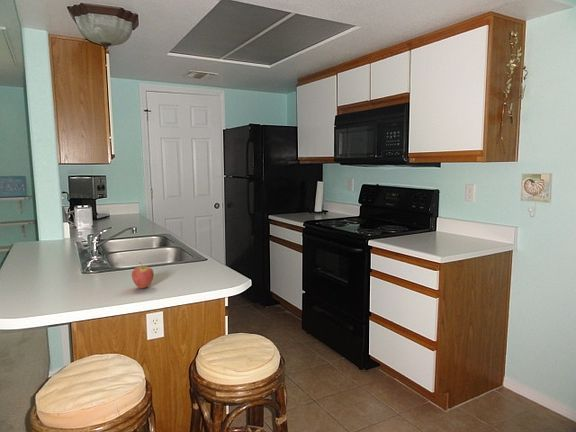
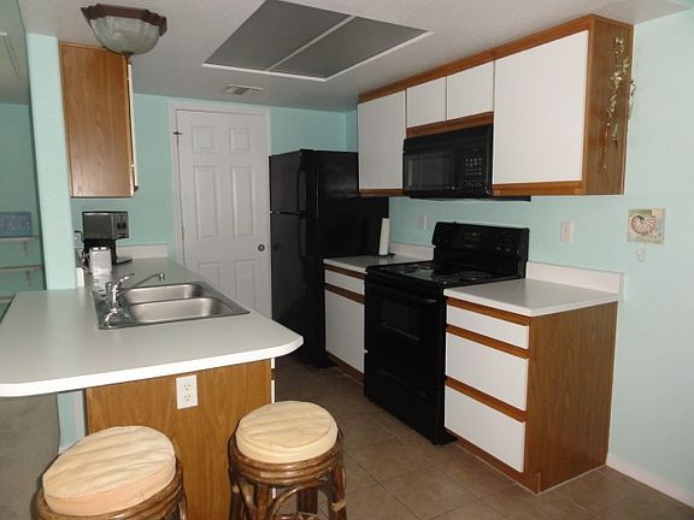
- fruit [131,261,155,289]
